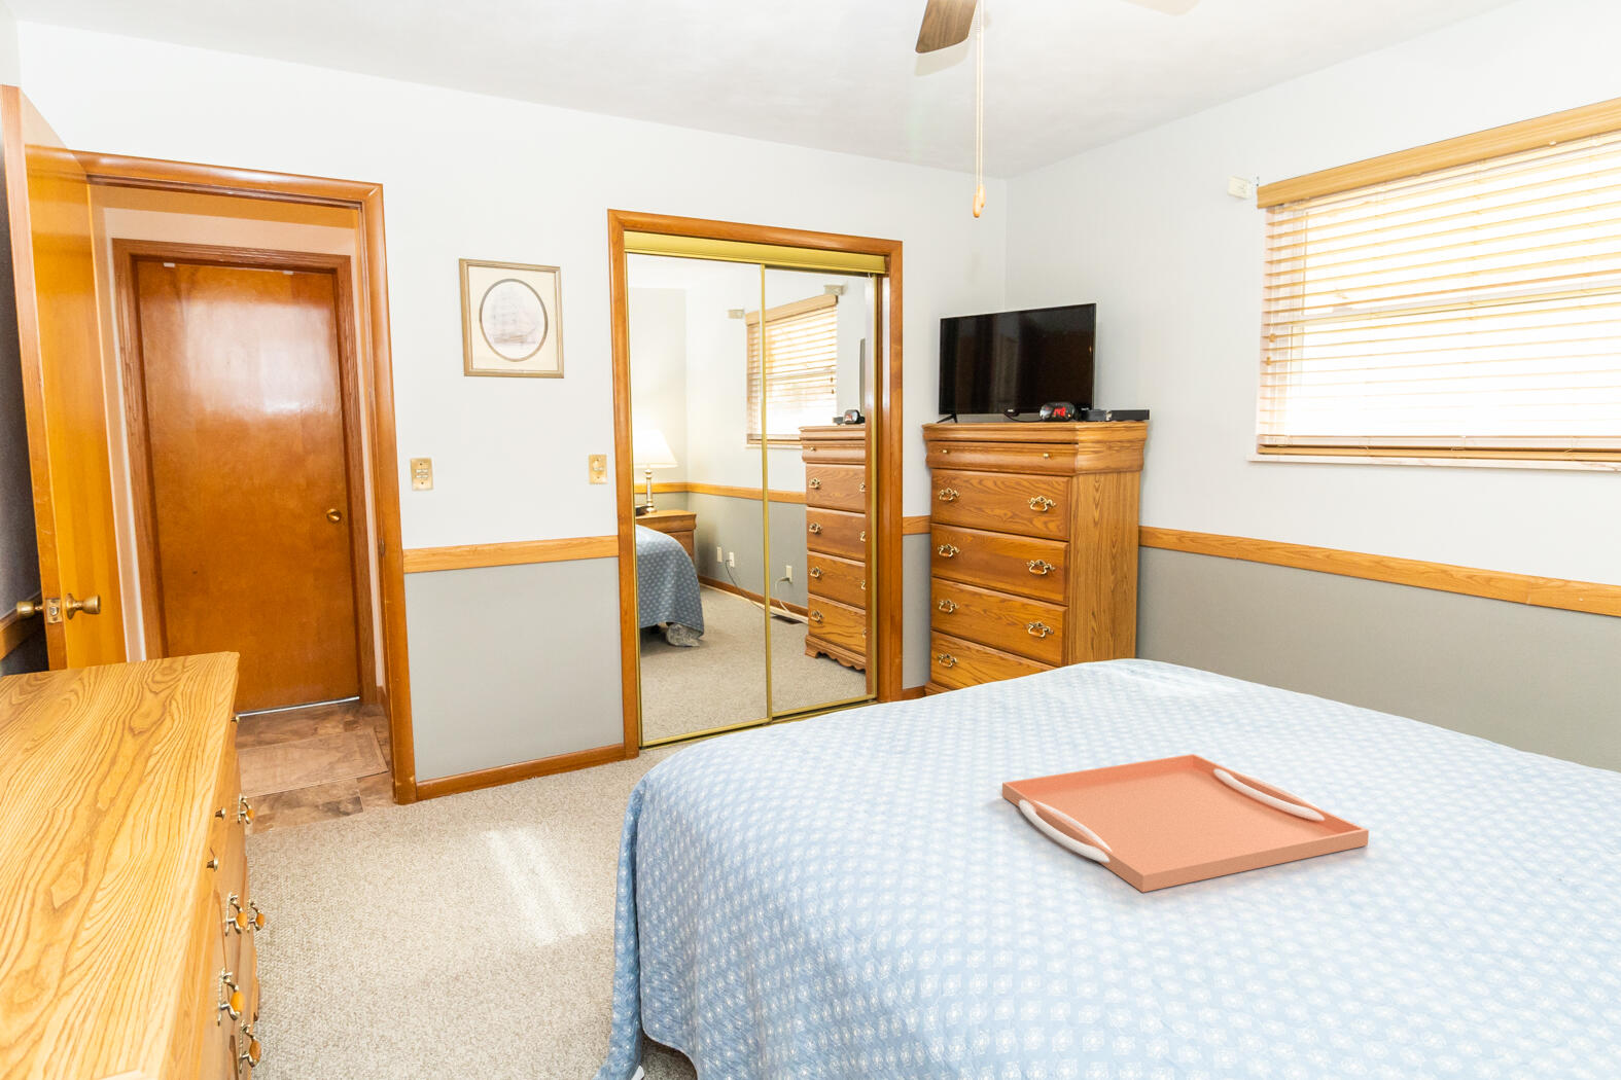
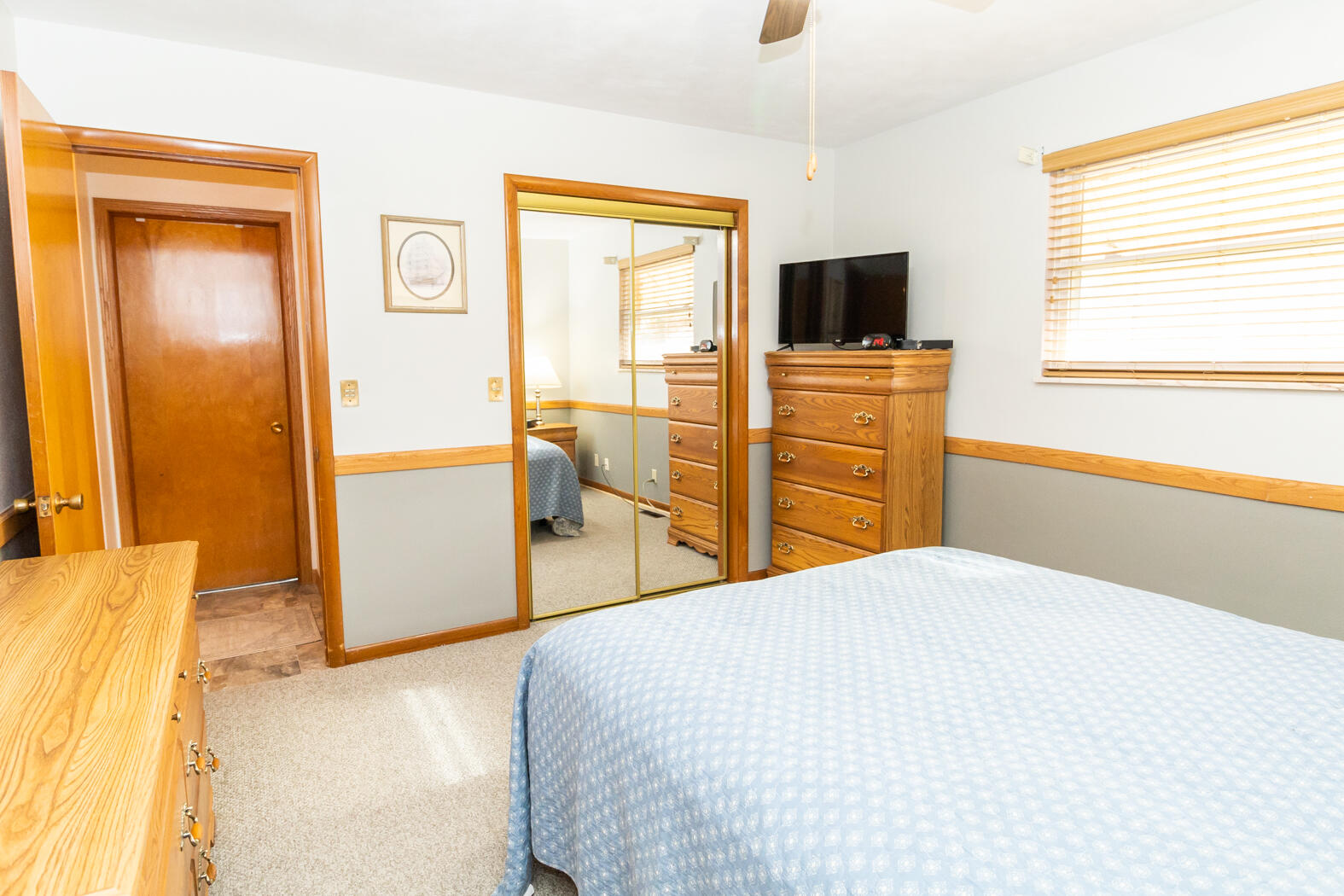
- serving tray [1001,753,1370,893]
